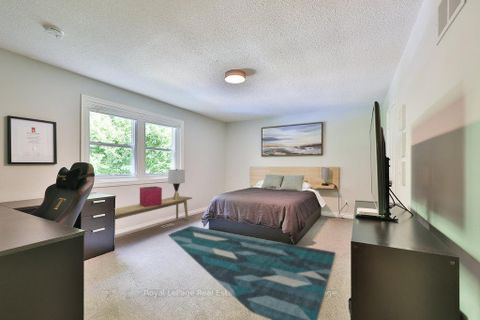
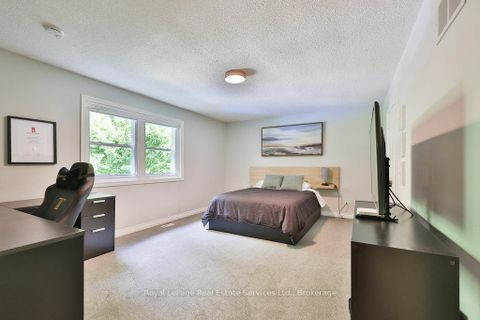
- lamp [167,168,186,200]
- storage bin [139,185,163,207]
- bench [115,195,193,221]
- rug [167,225,337,320]
